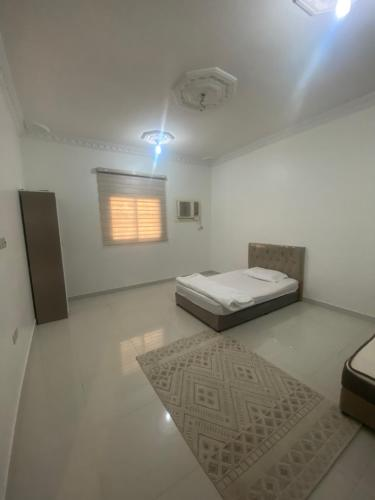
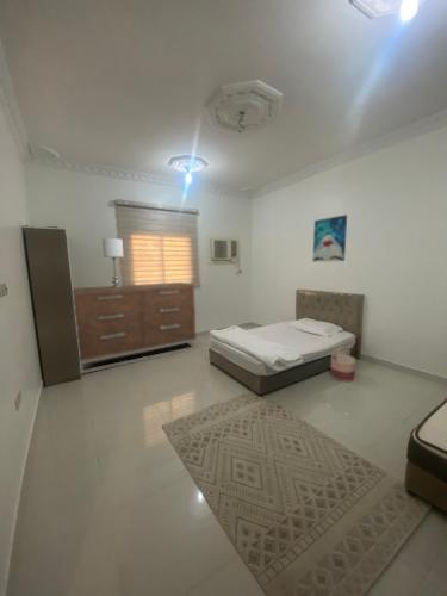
+ basket [329,346,356,383]
+ lamp [101,237,124,288]
+ wall art [312,213,348,262]
+ dresser [72,281,197,375]
